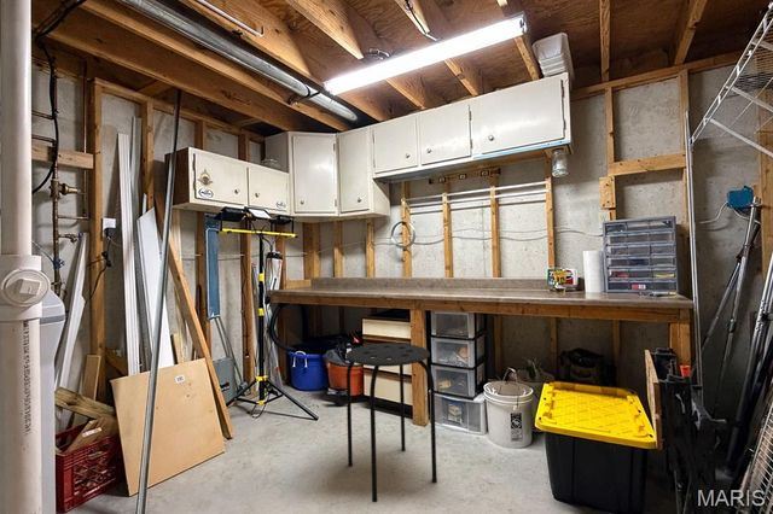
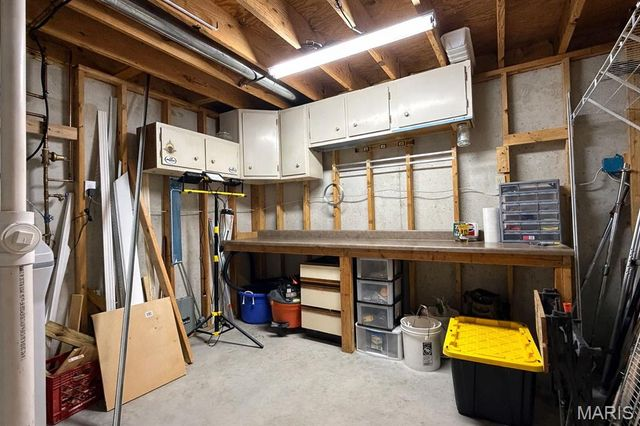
- stool [344,341,438,503]
